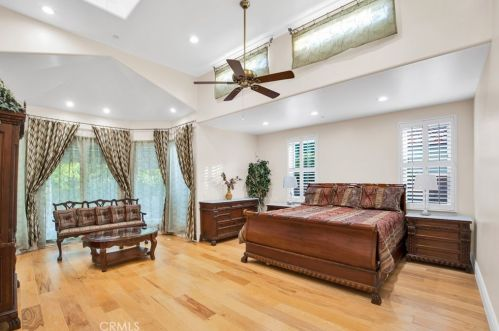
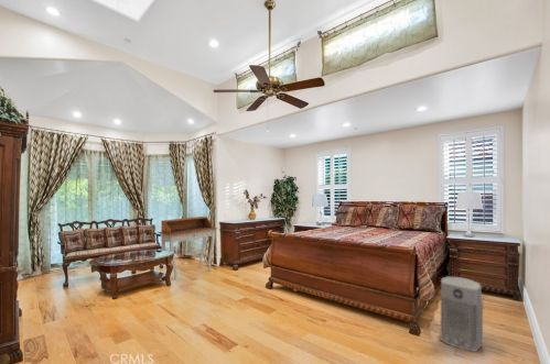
+ desk [157,216,218,280]
+ air purifier [439,276,484,353]
